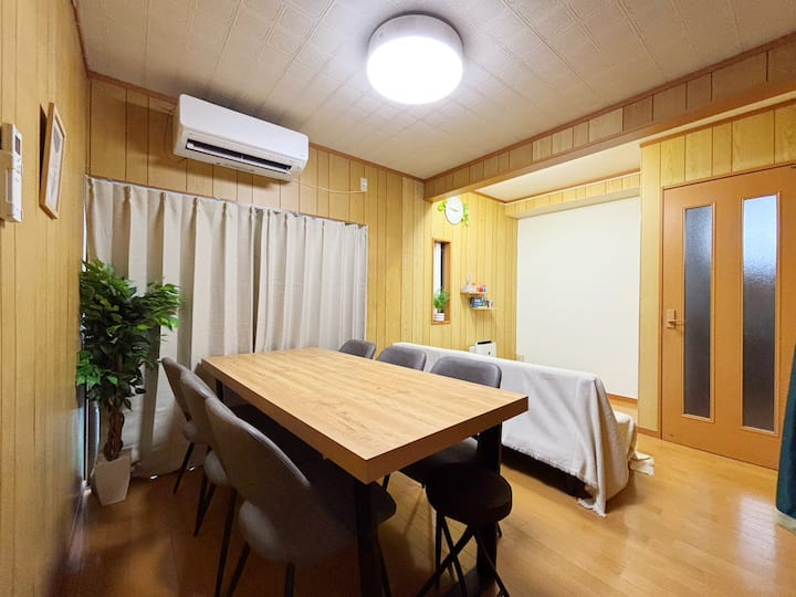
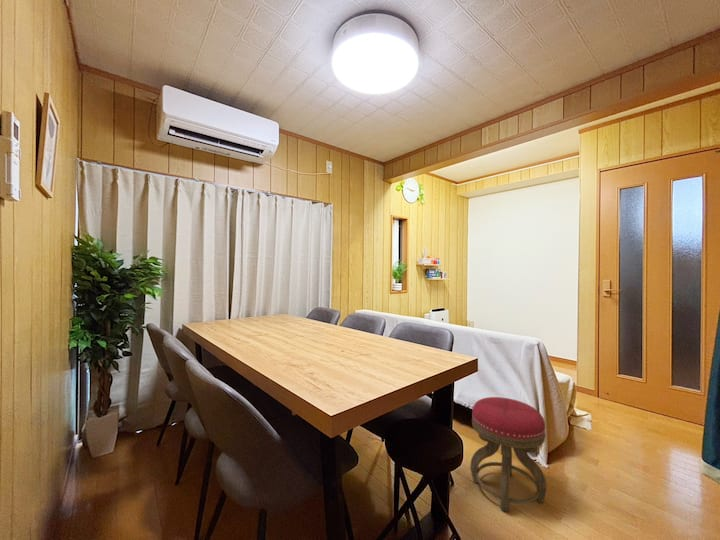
+ stool [469,396,548,513]
